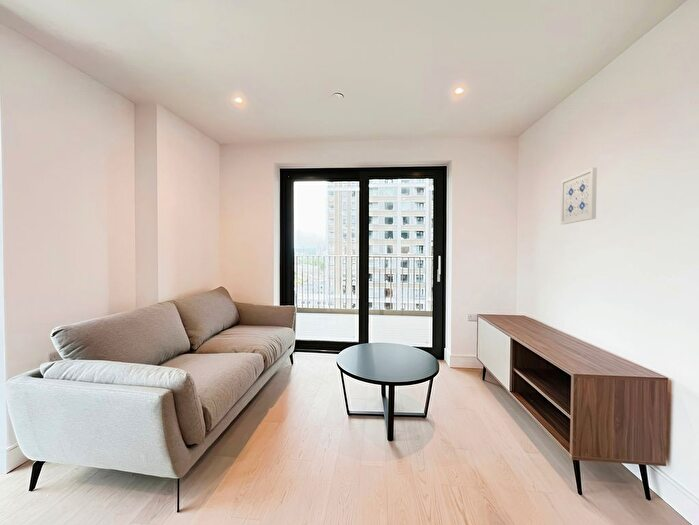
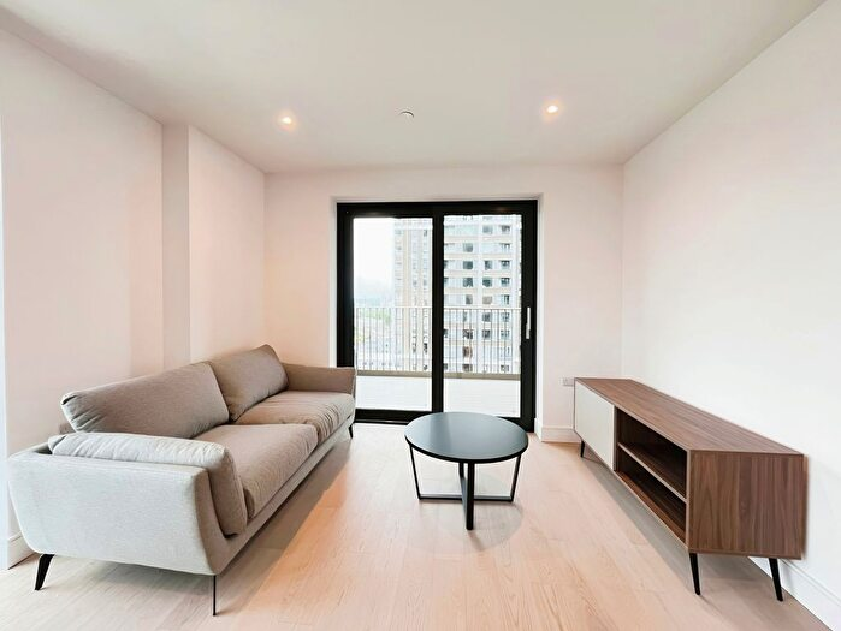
- wall art [560,167,598,225]
